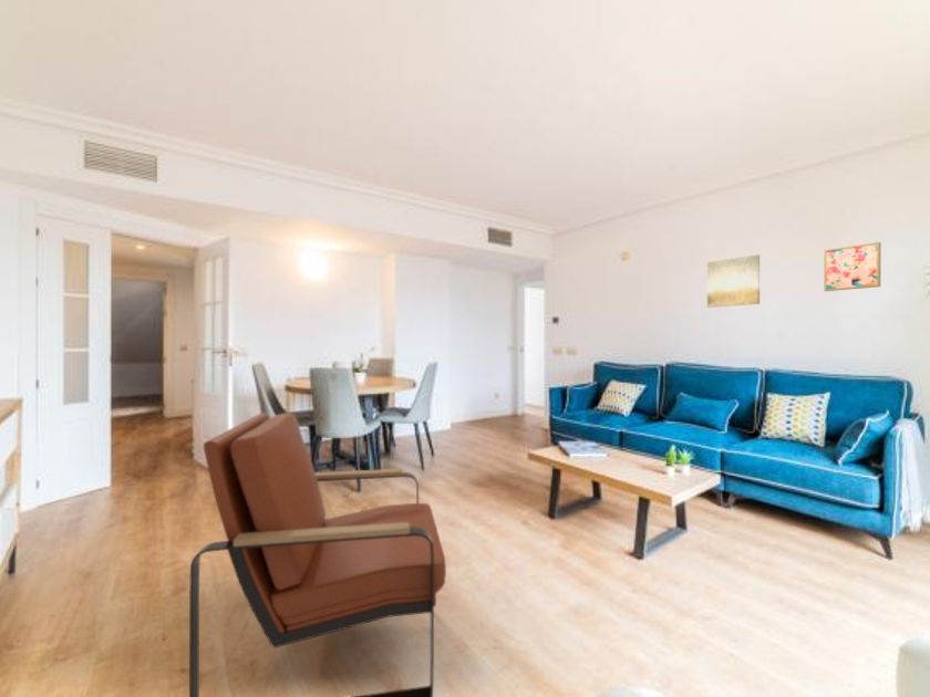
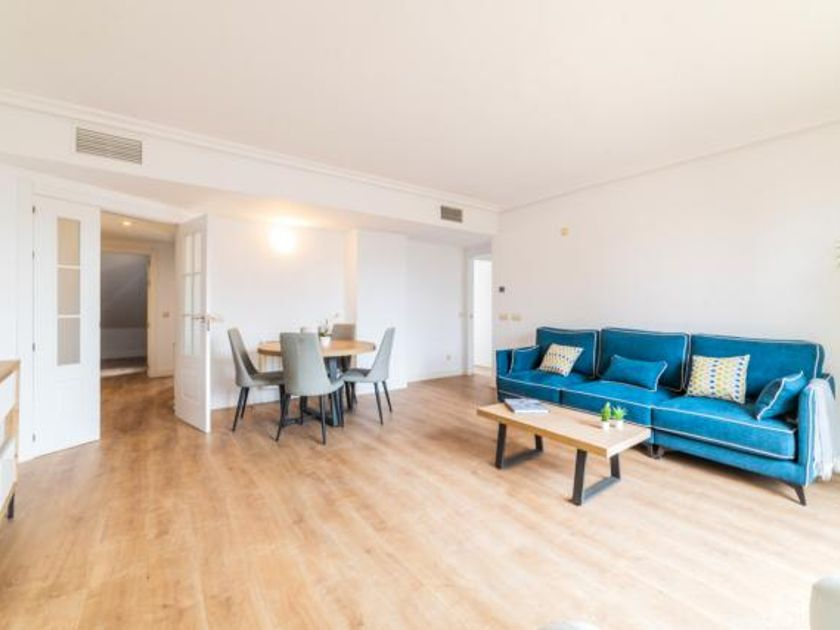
- armchair [188,412,447,697]
- wall art [706,253,761,309]
- wall art [823,241,882,292]
